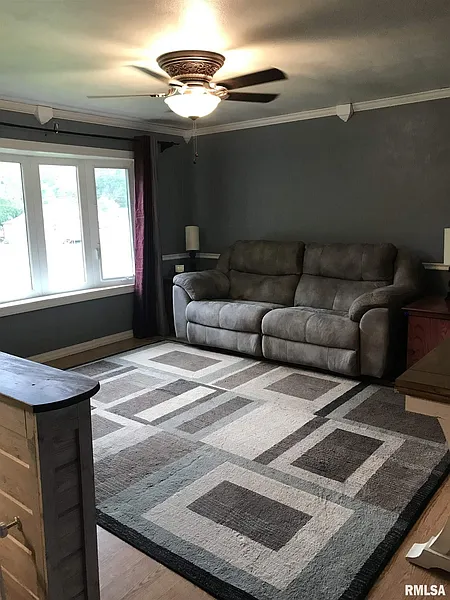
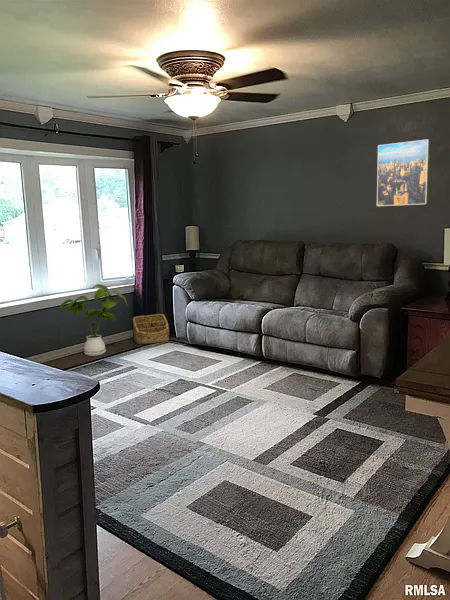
+ basket [132,313,170,345]
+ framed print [376,138,430,207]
+ house plant [57,283,129,357]
